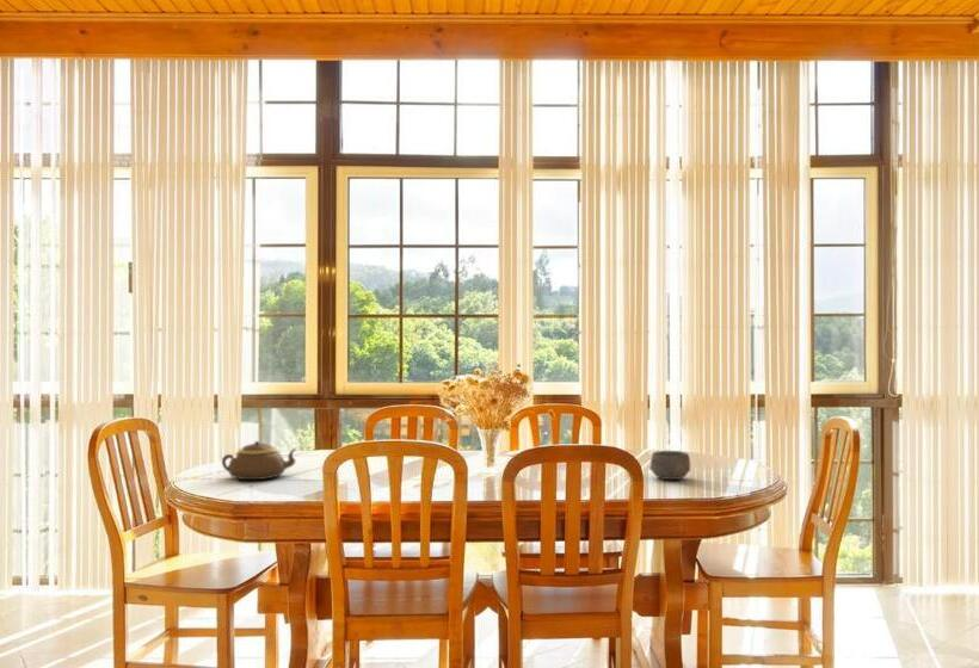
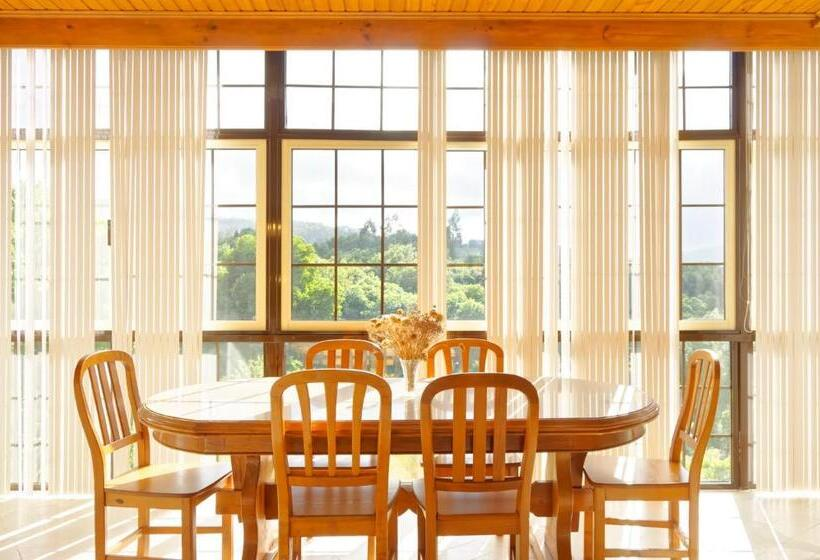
- bowl [648,450,691,481]
- teapot [221,440,298,481]
